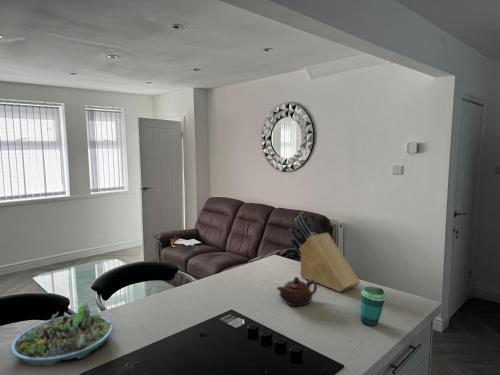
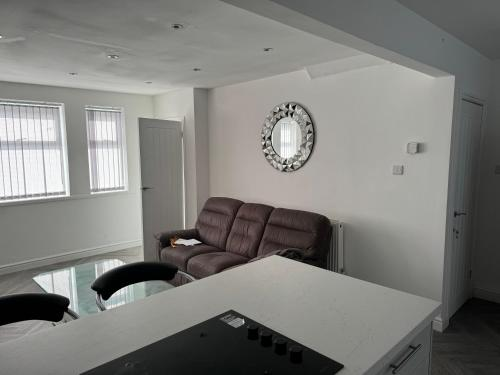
- teapot [276,276,318,307]
- succulent planter [10,302,114,368]
- knife block [288,212,361,293]
- cup [360,285,387,327]
